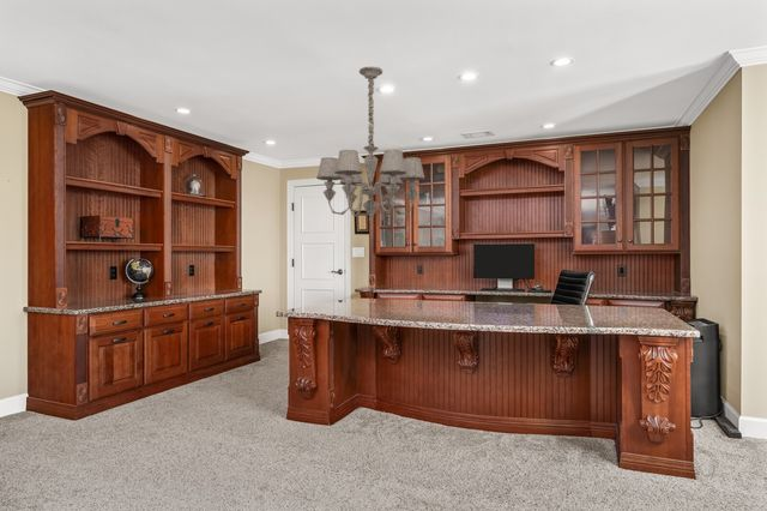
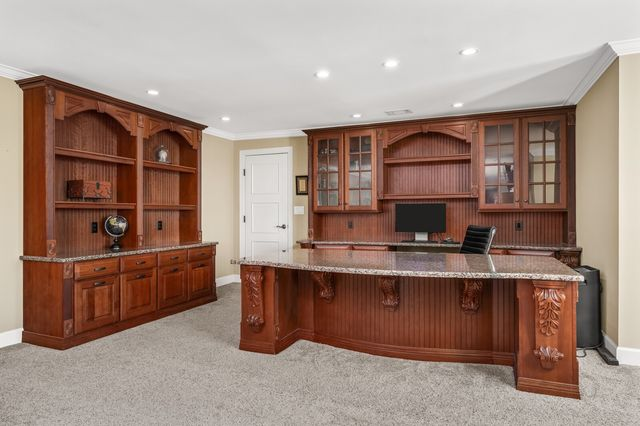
- chandelier [315,65,425,222]
